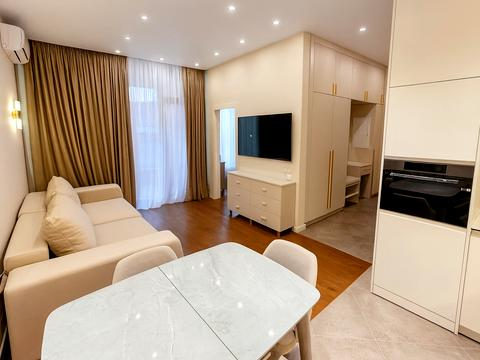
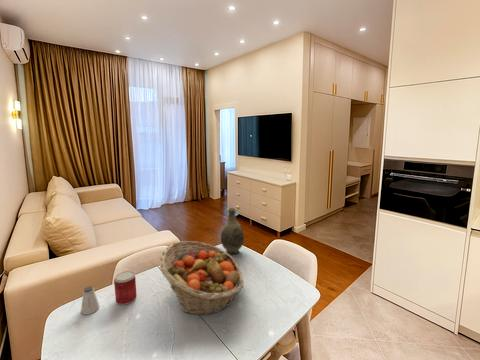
+ beverage can [113,271,137,306]
+ fruit basket [159,240,245,316]
+ vase [220,206,245,255]
+ saltshaker [80,285,101,315]
